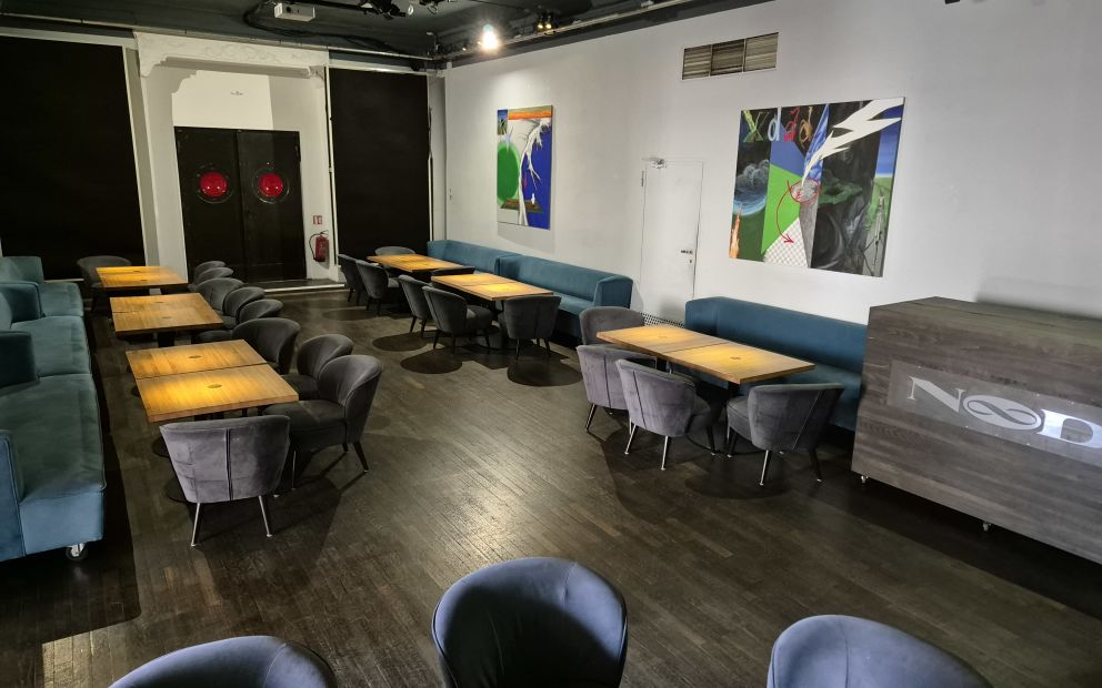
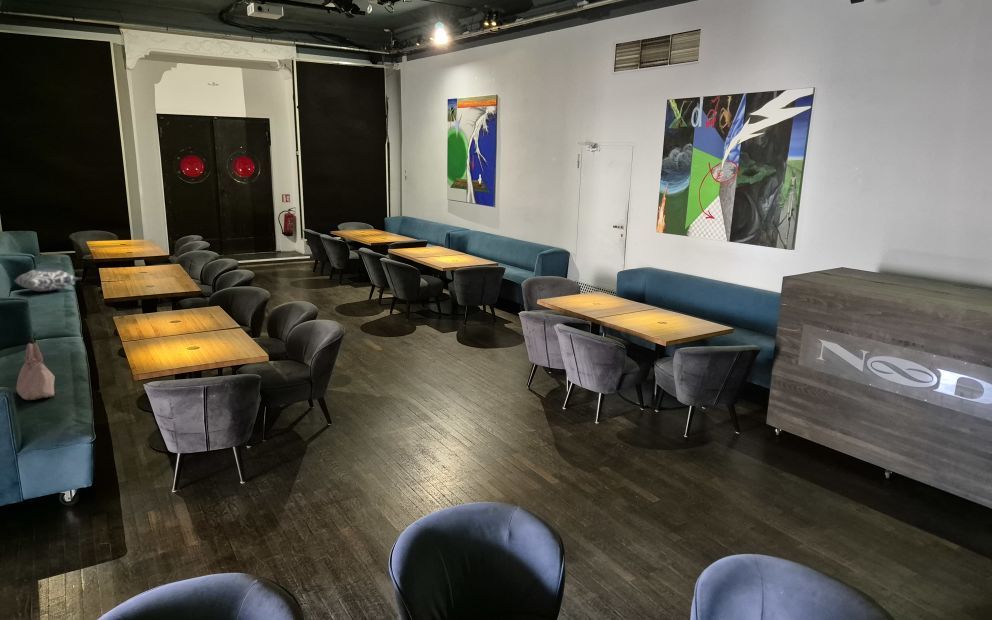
+ handbag [15,342,56,401]
+ cushion [13,267,80,292]
